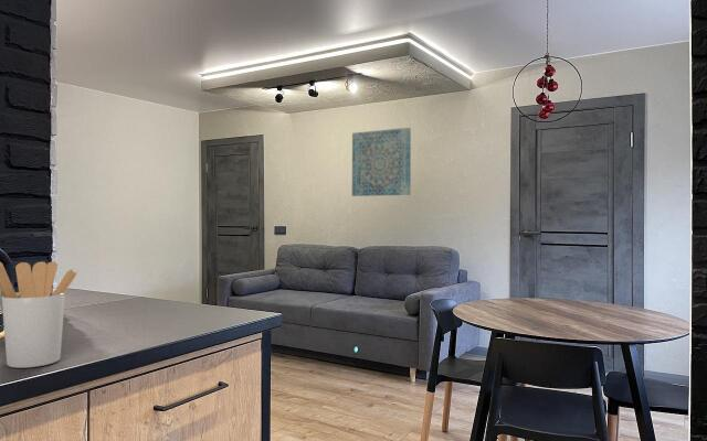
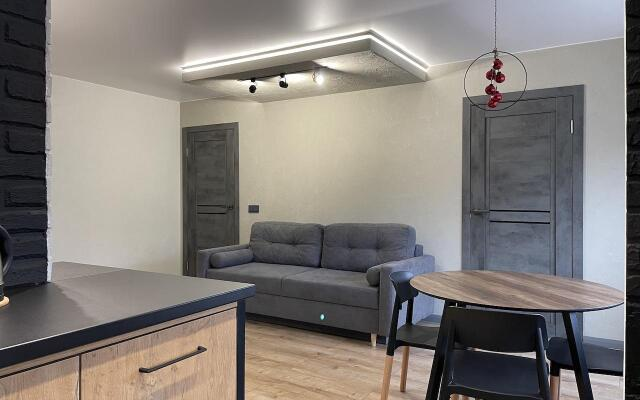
- utensil holder [0,260,77,369]
- wall art [351,127,412,197]
